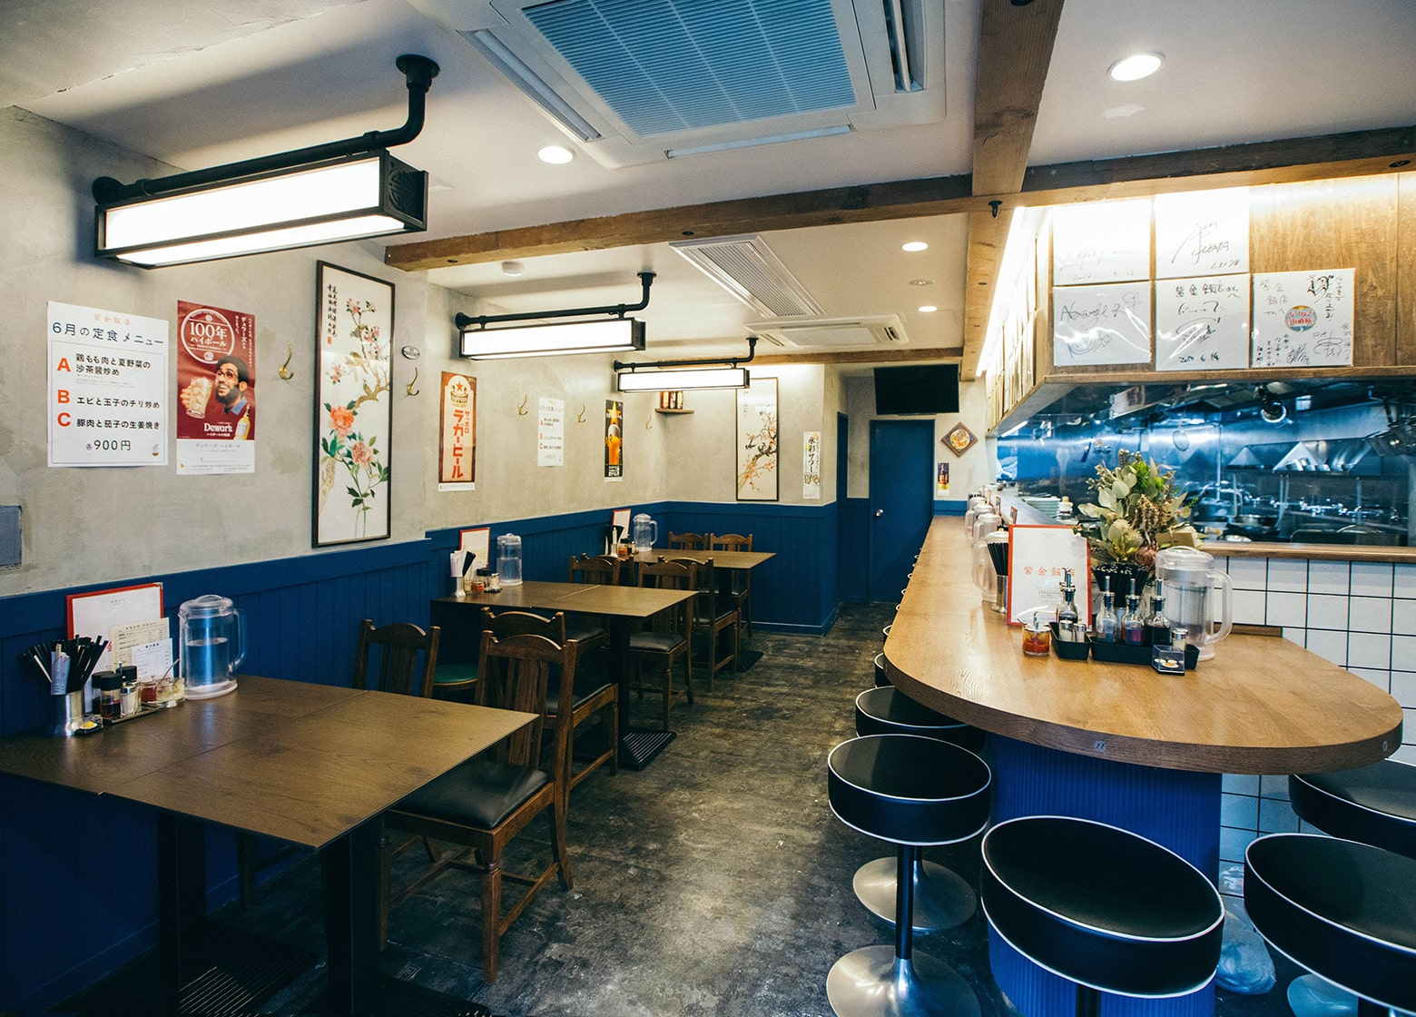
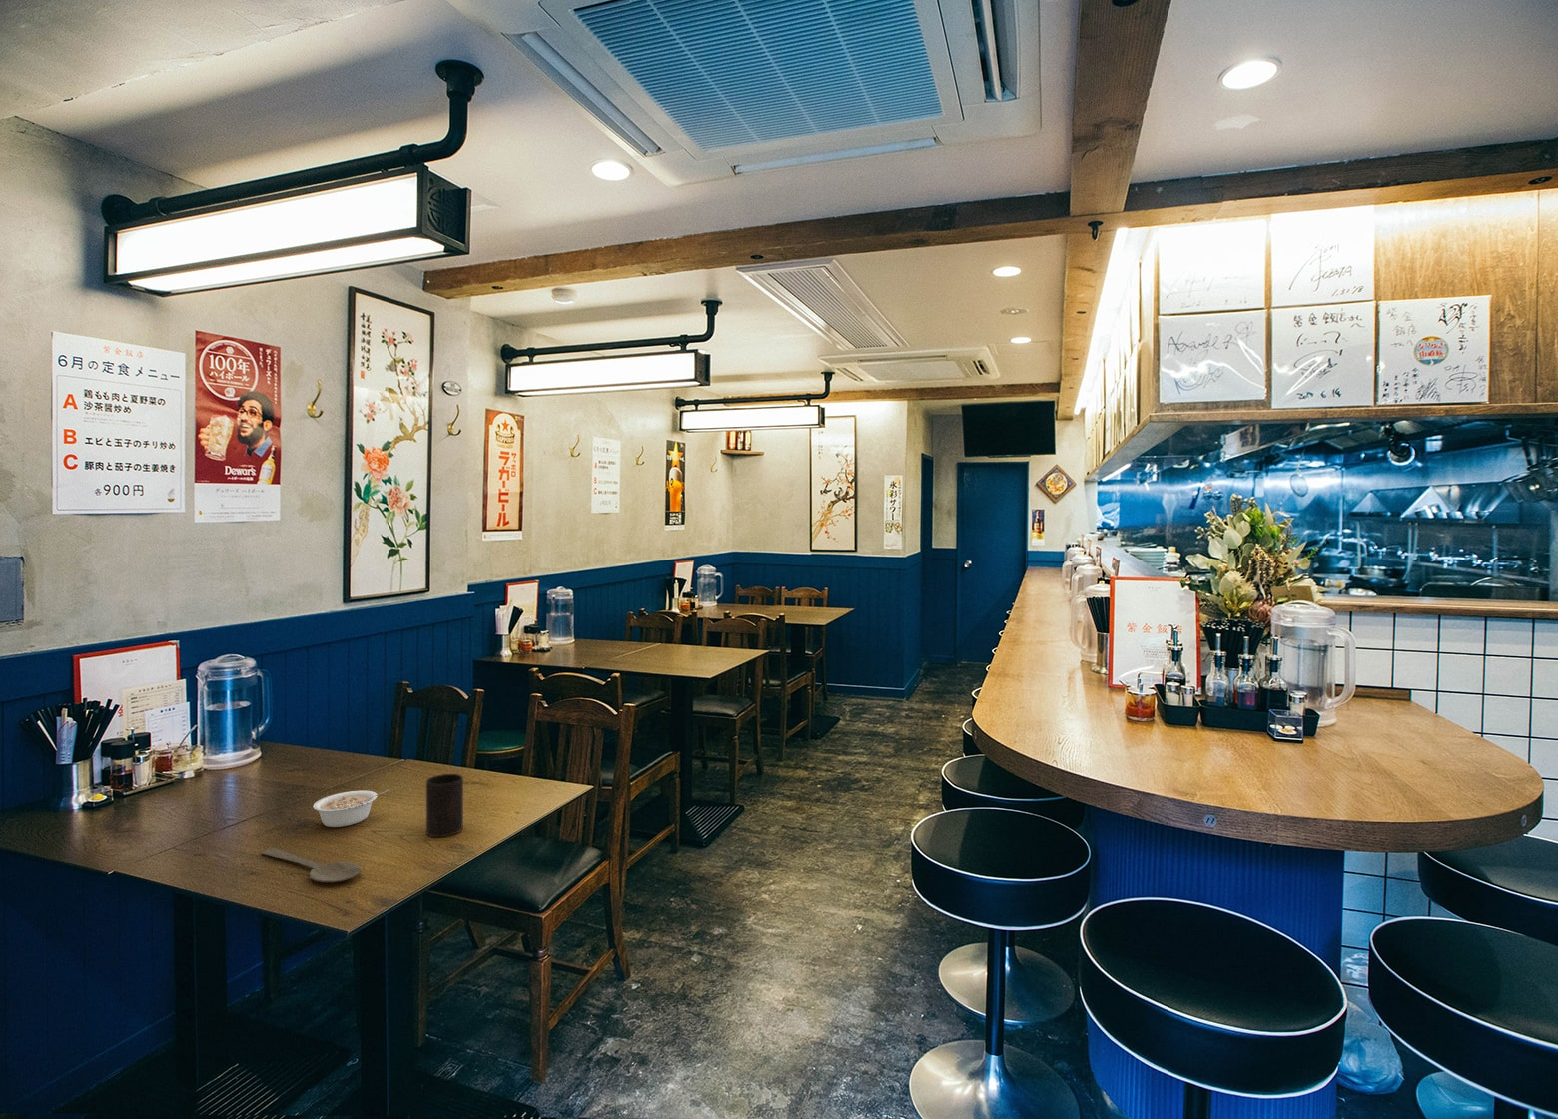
+ cup [426,773,464,838]
+ wooden spoon [260,848,362,883]
+ legume [312,789,392,829]
